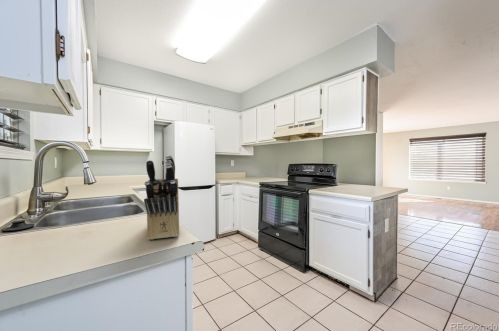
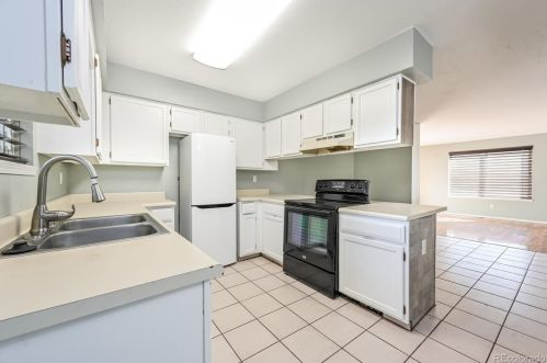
- knife block [143,155,180,241]
